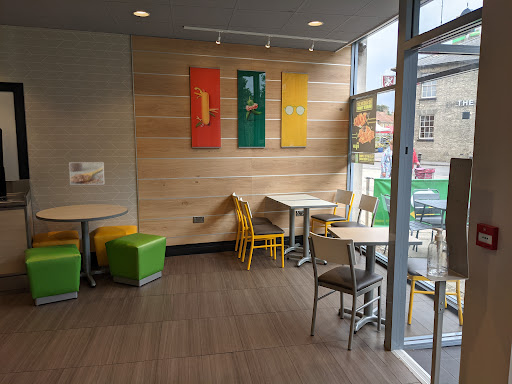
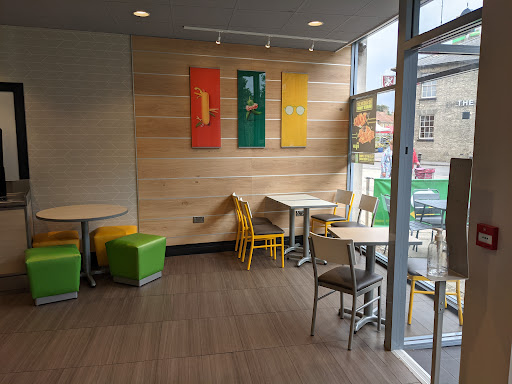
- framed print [68,161,105,186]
